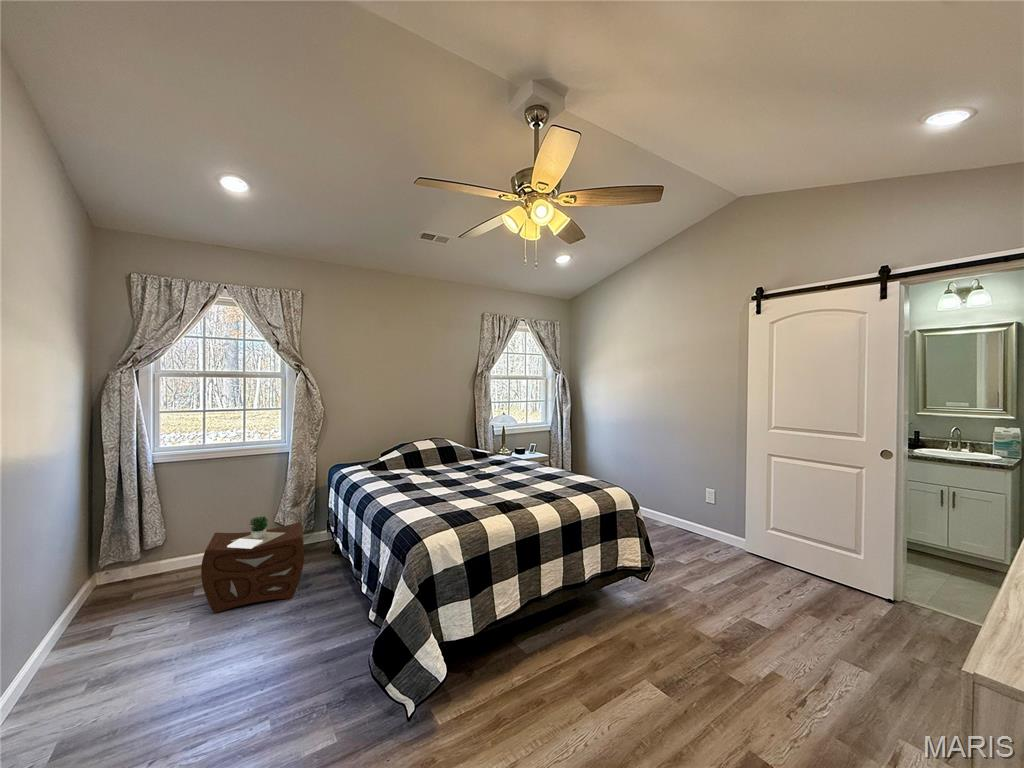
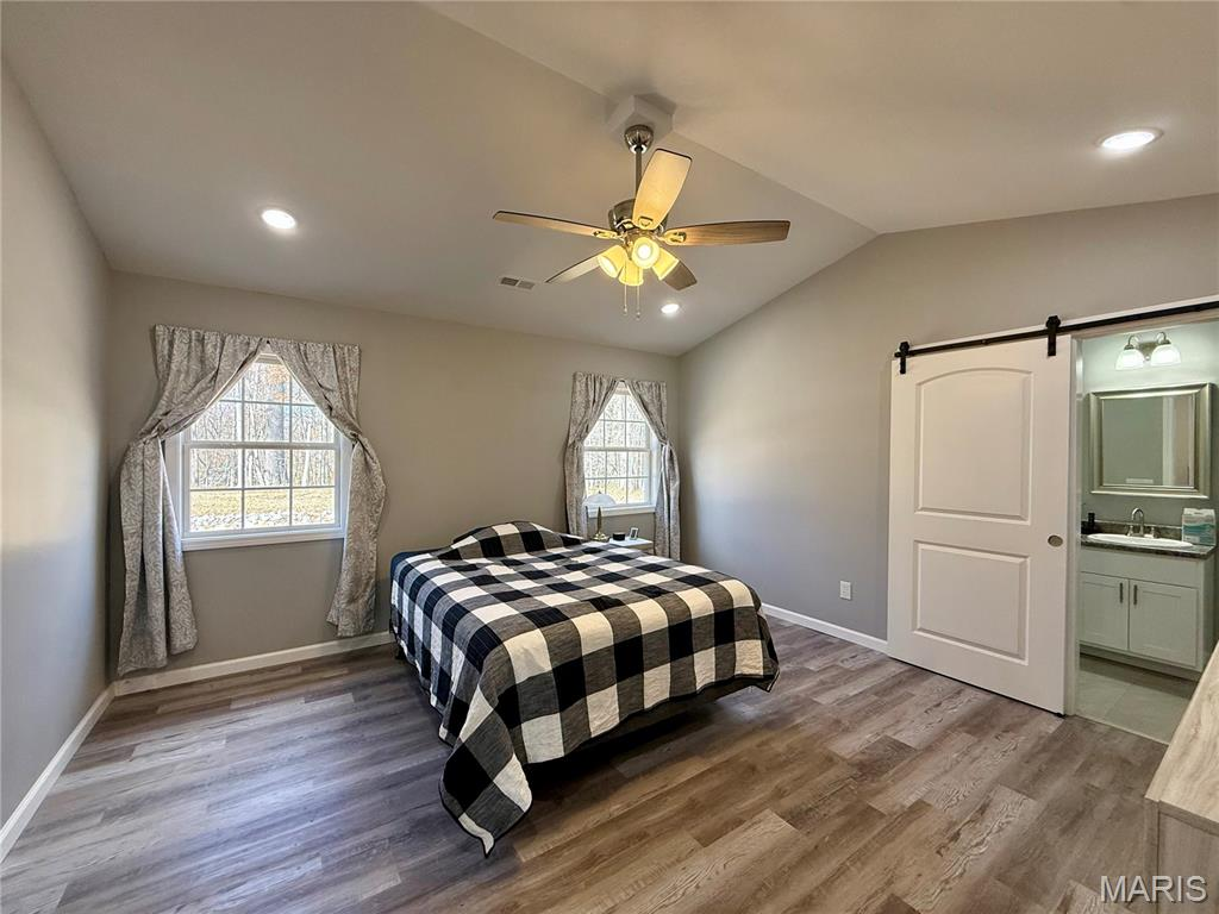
- nightstand [200,515,305,614]
